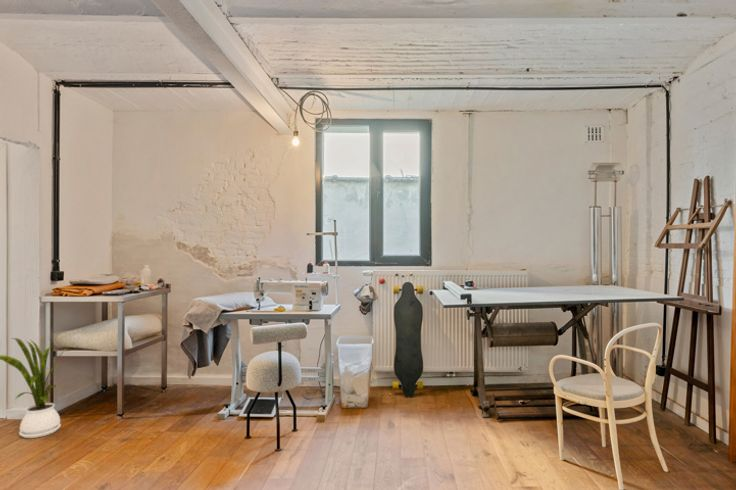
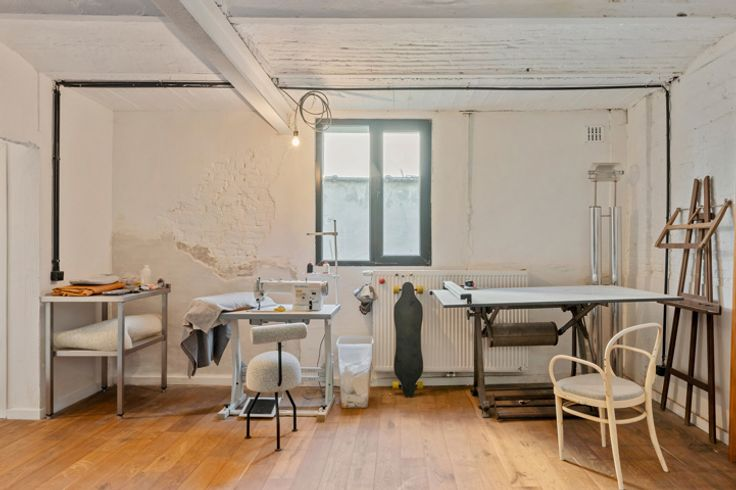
- house plant [0,337,70,439]
